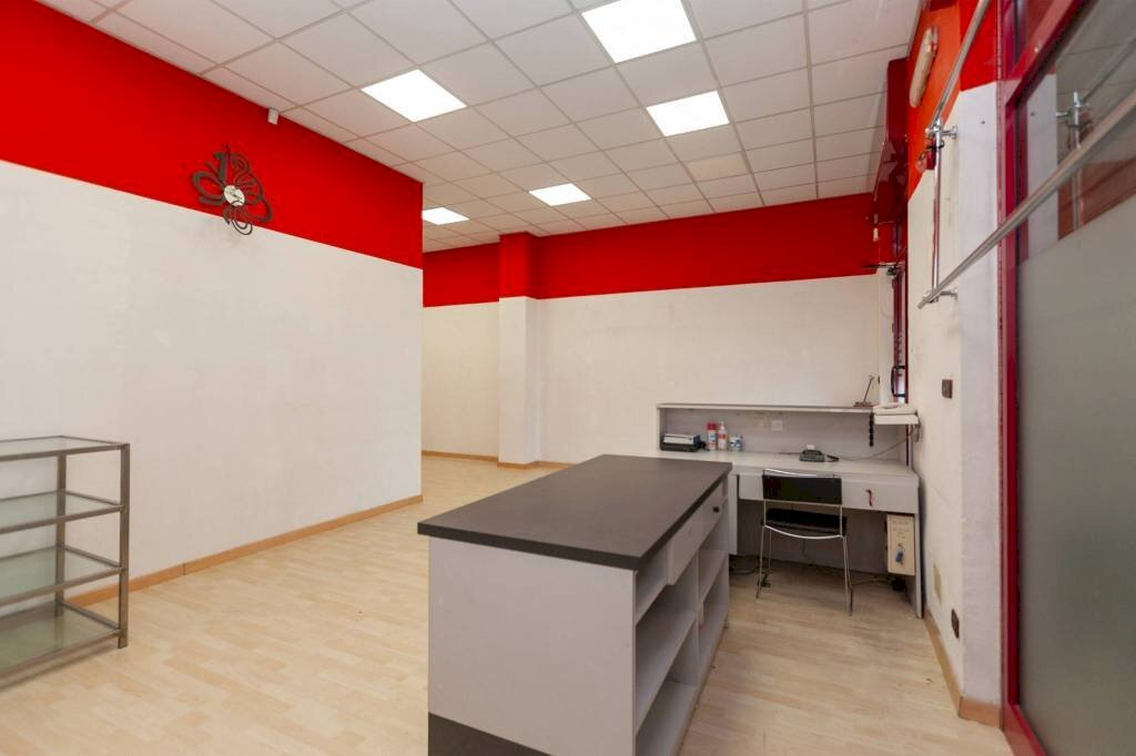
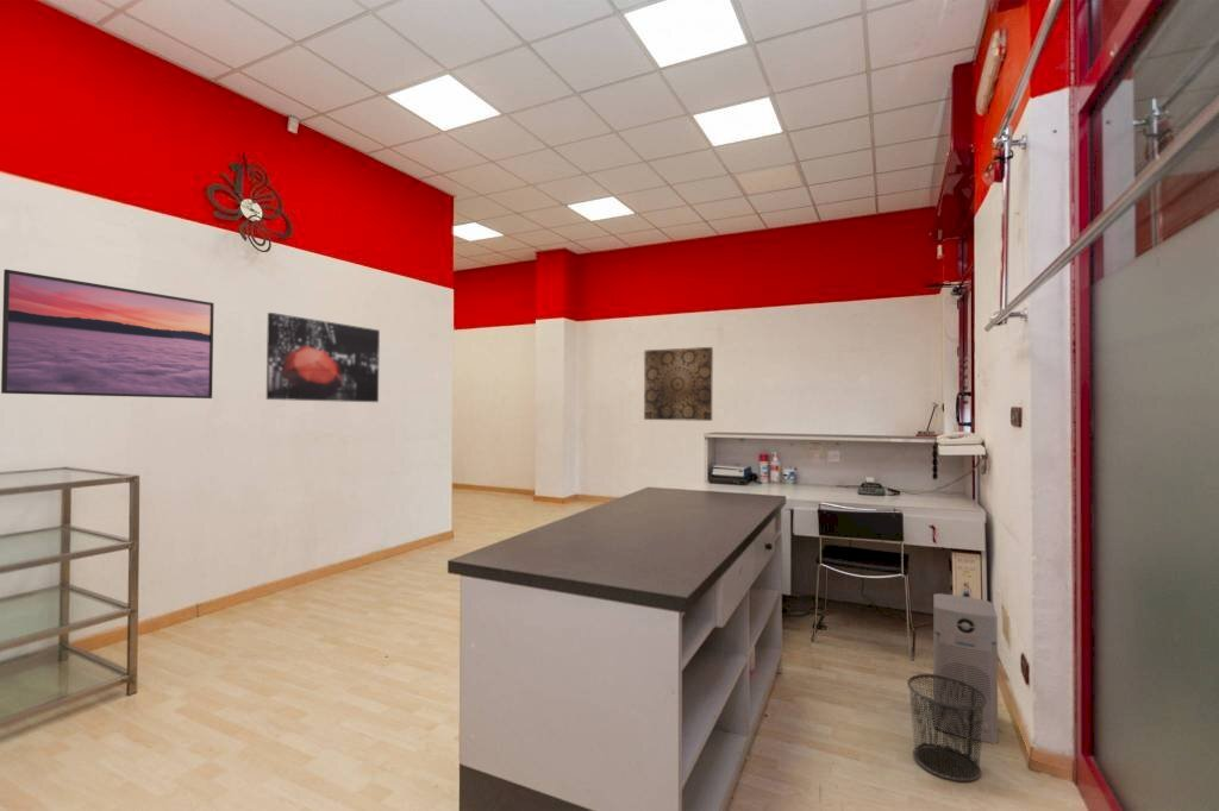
+ waste bin [906,673,988,782]
+ air purifier [932,592,999,744]
+ wall art [265,312,381,403]
+ wall art [643,346,714,422]
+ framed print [0,269,215,400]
